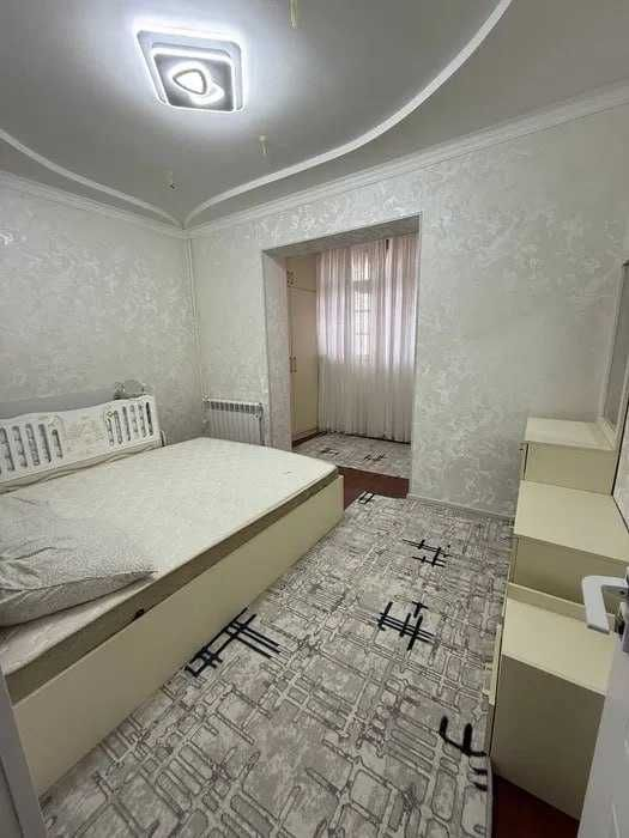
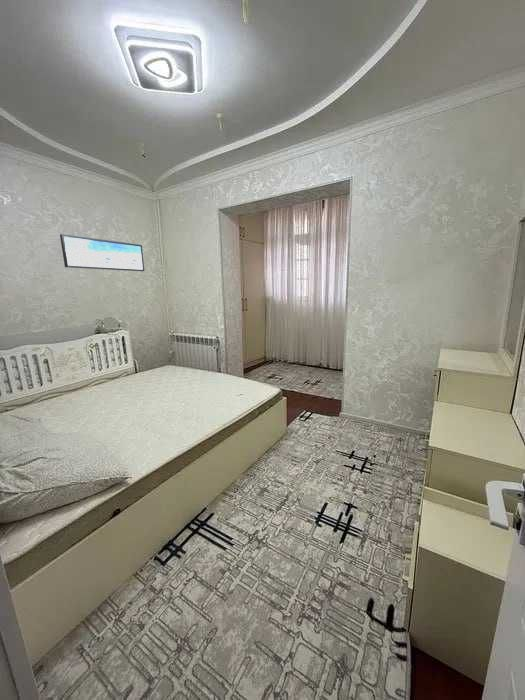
+ wall art [59,233,145,272]
